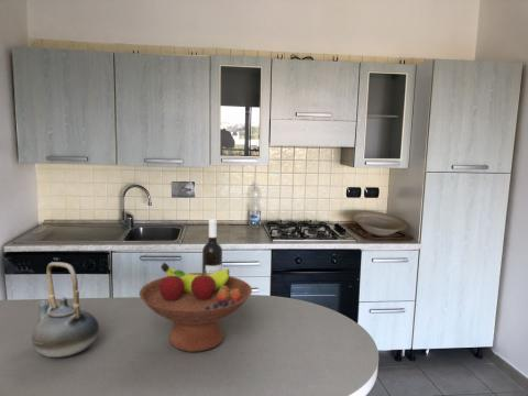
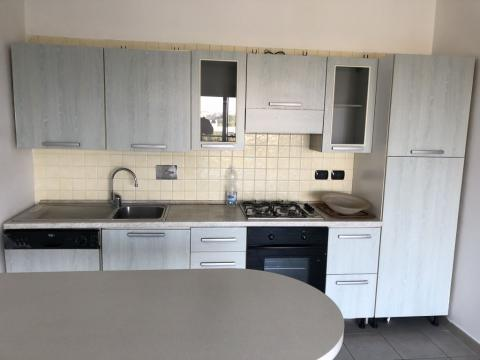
- teapot [31,261,100,359]
- wine bottle [201,218,223,274]
- fruit bowl [139,262,253,353]
